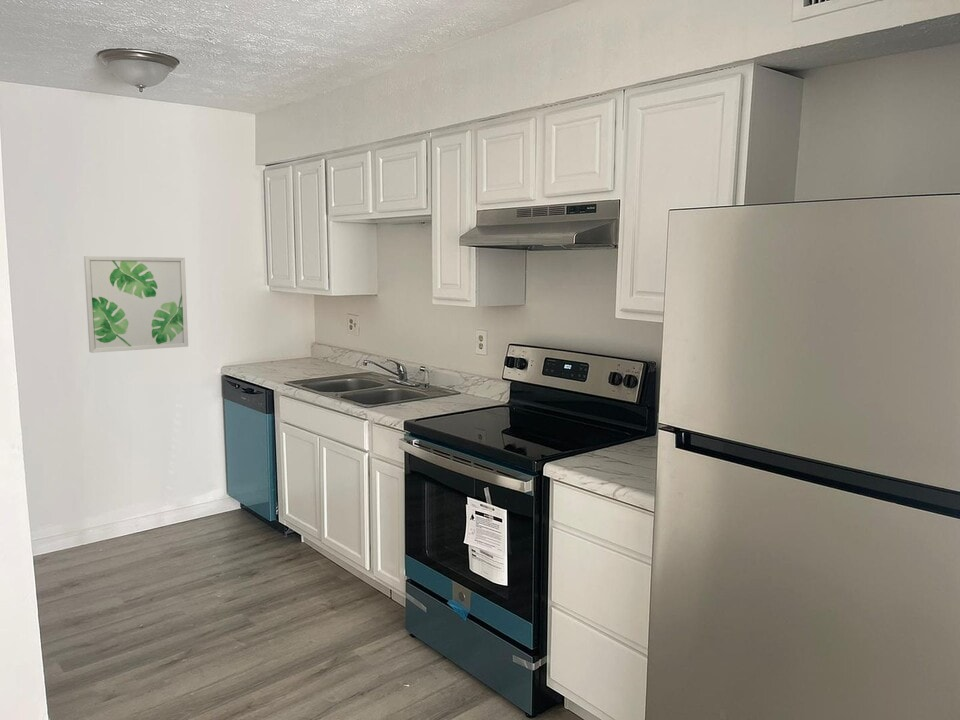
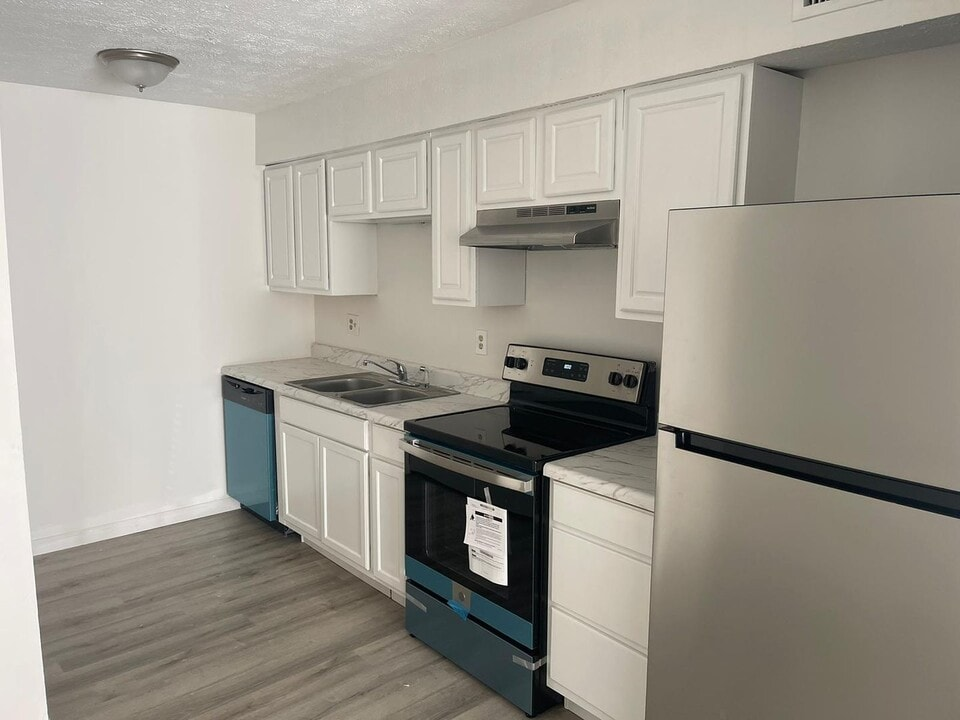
- wall art [83,255,189,354]
